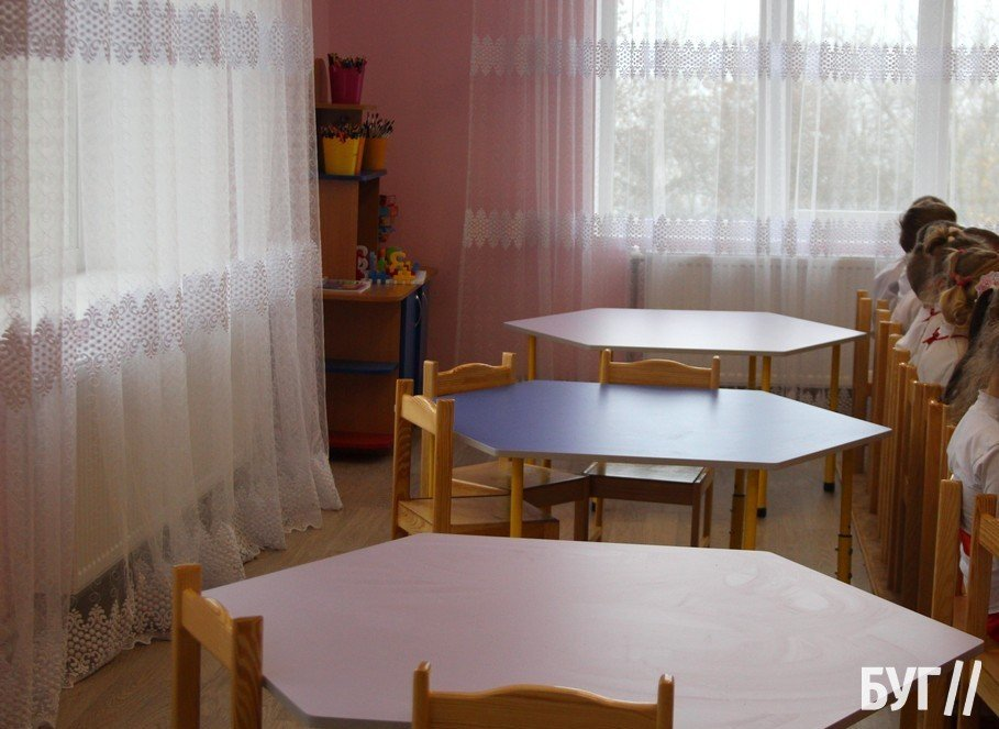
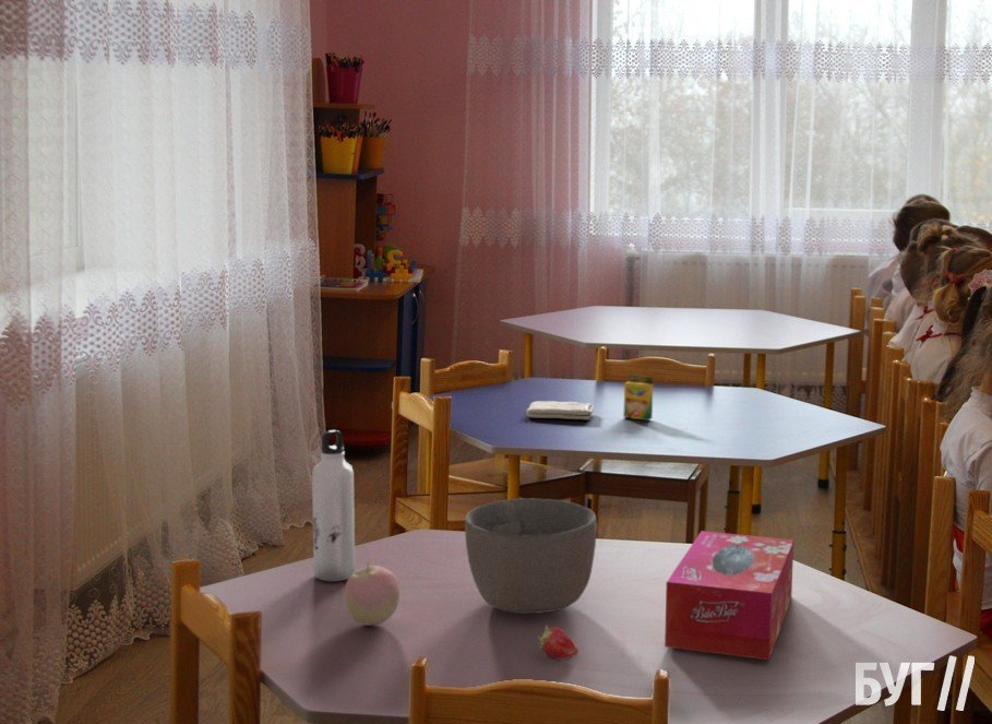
+ fruit [537,625,579,661]
+ washcloth [525,400,595,420]
+ apple [343,560,401,627]
+ water bottle [311,429,356,582]
+ tissue box [664,530,794,661]
+ crayon box [622,373,654,422]
+ bowl [464,497,598,615]
